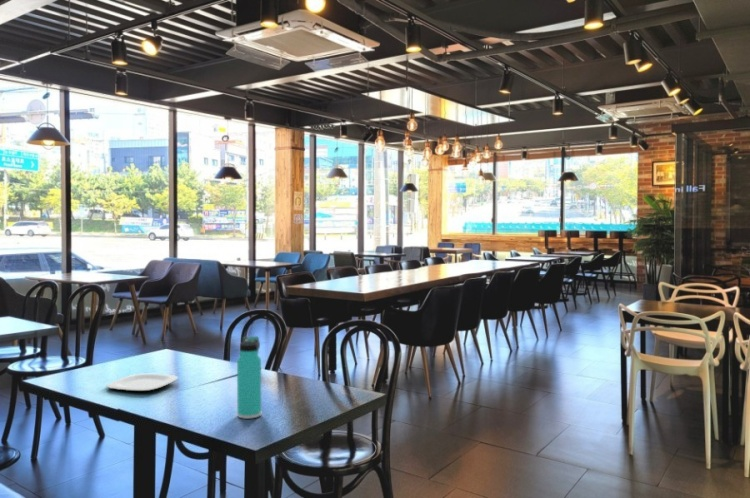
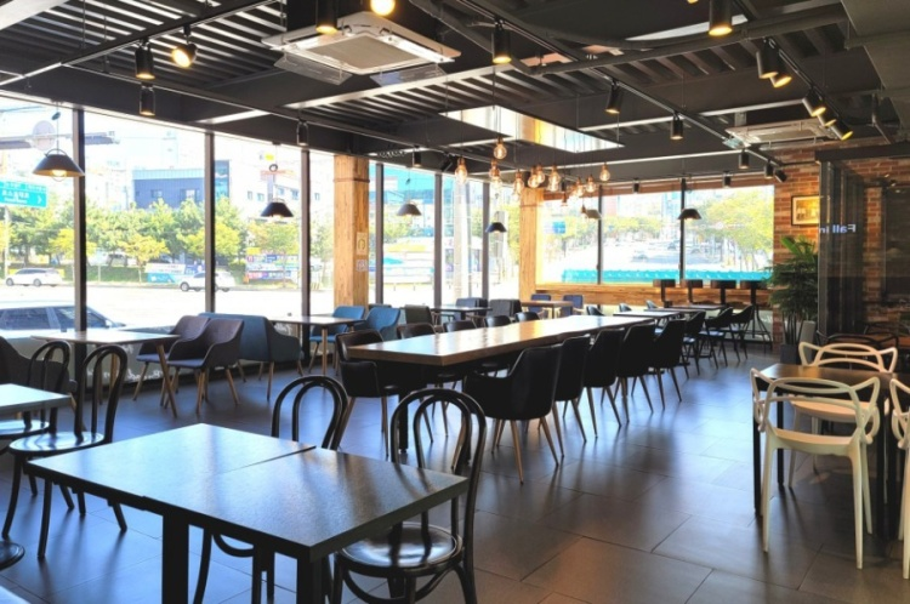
- plate [106,373,179,392]
- thermos bottle [236,335,262,420]
